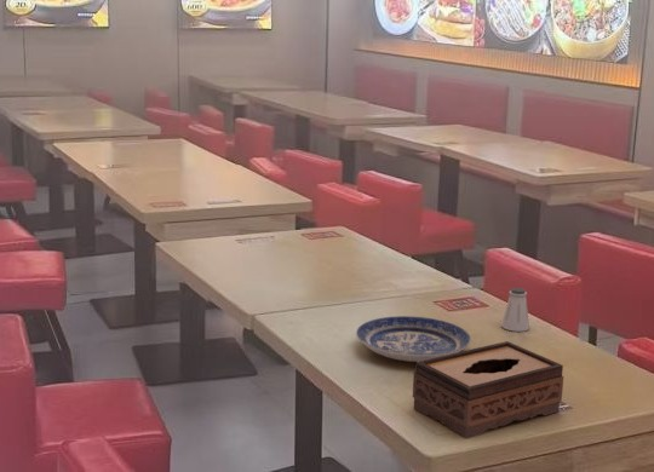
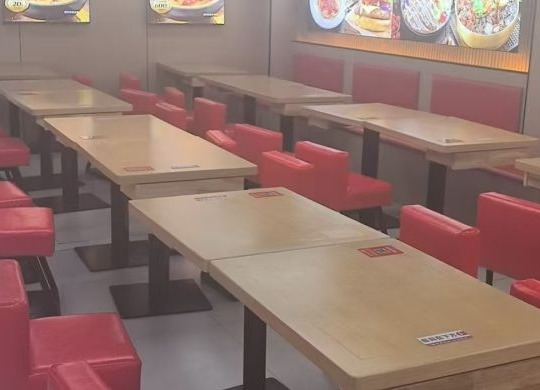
- saltshaker [500,287,530,333]
- plate [355,315,472,363]
- tissue box [412,340,564,439]
